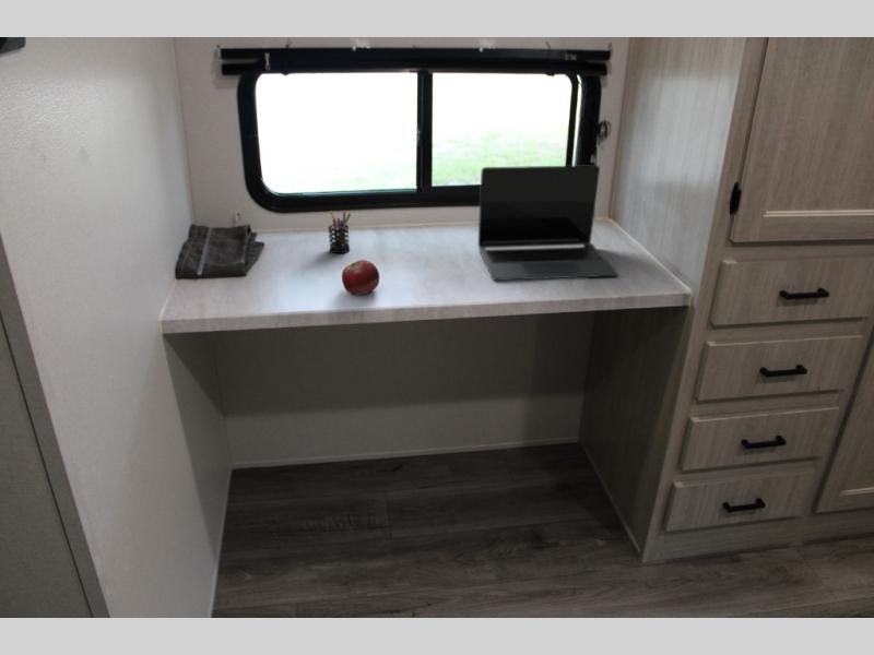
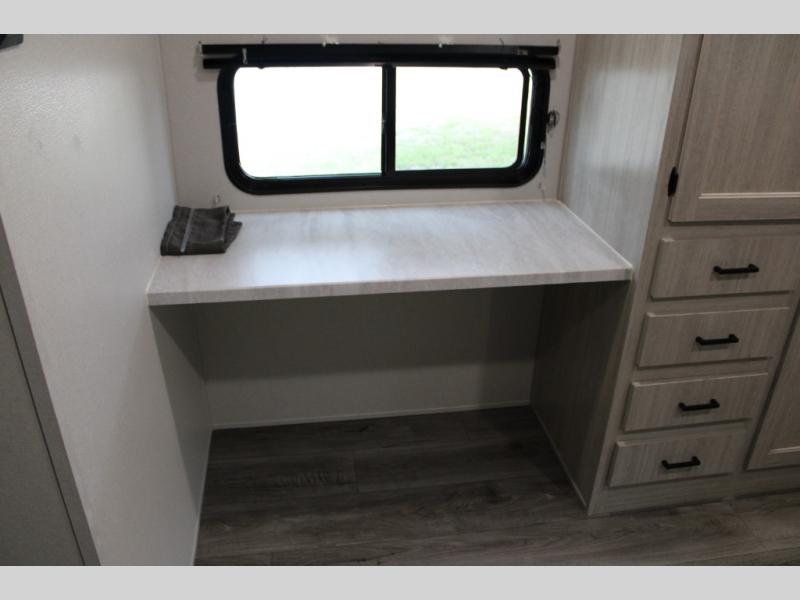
- pen holder [327,210,352,254]
- fruit [341,259,380,296]
- laptop [477,164,618,282]
